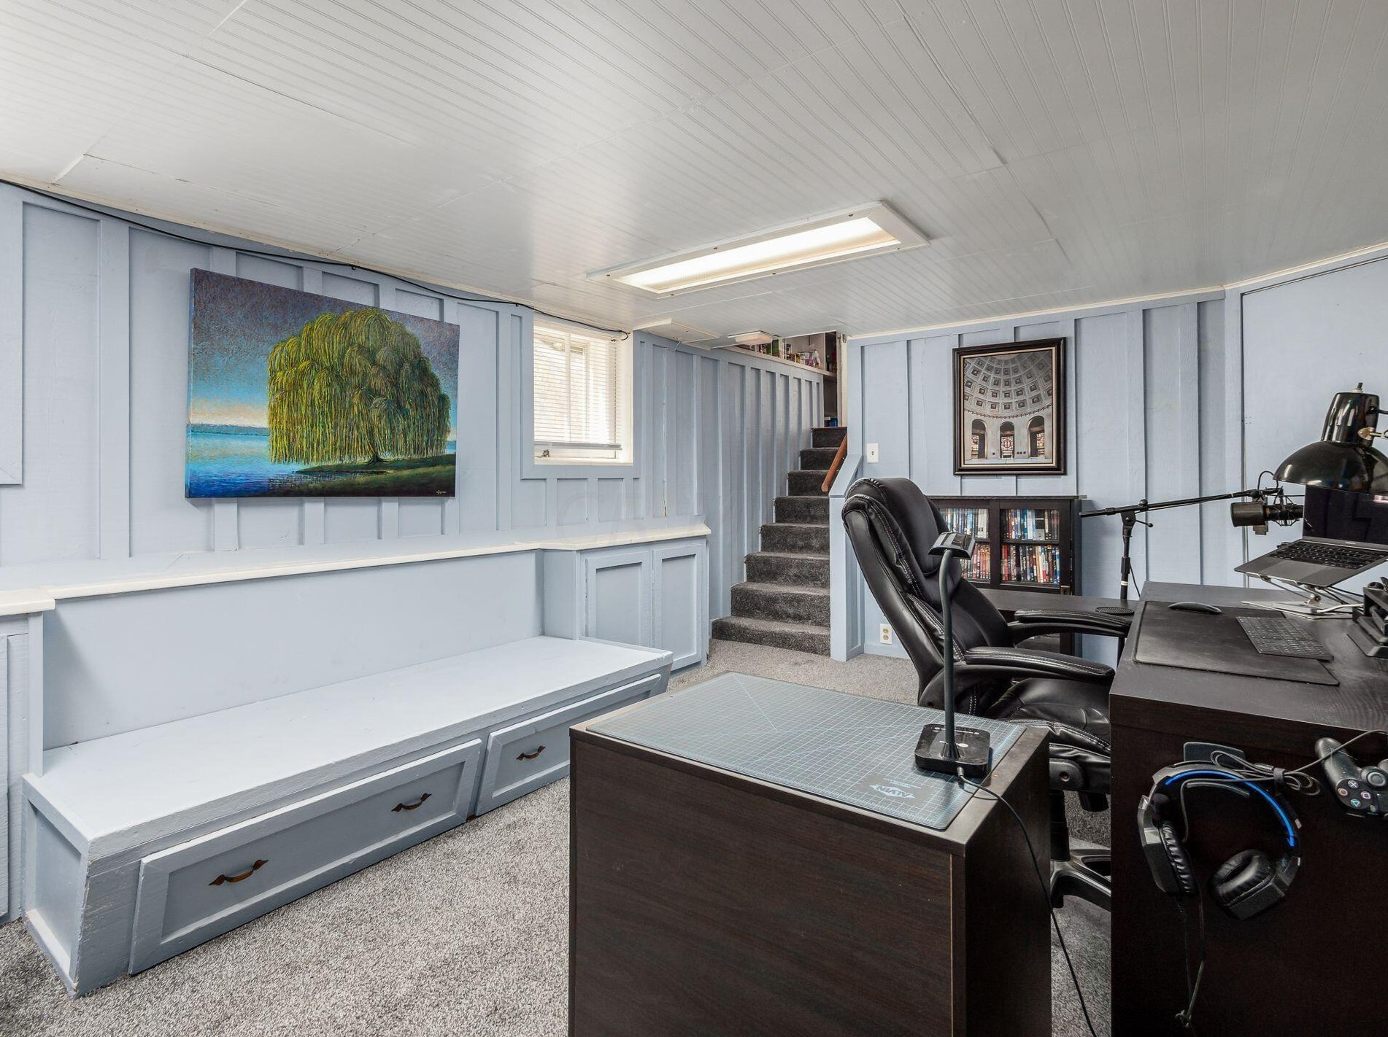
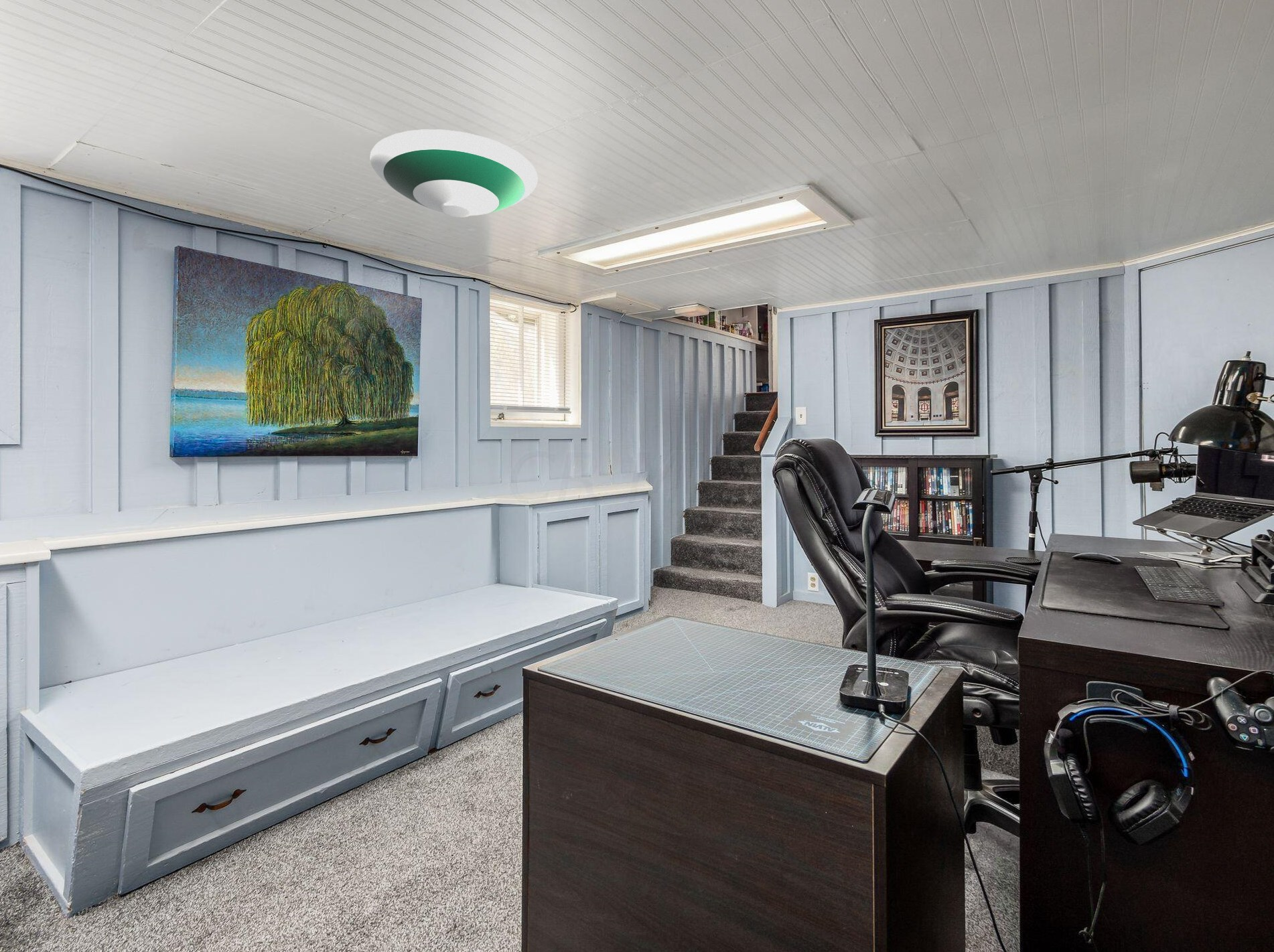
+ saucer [369,129,539,218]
